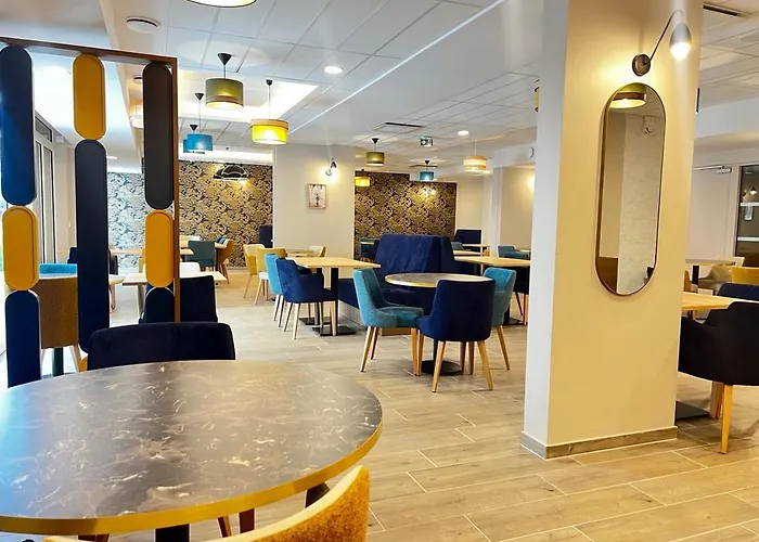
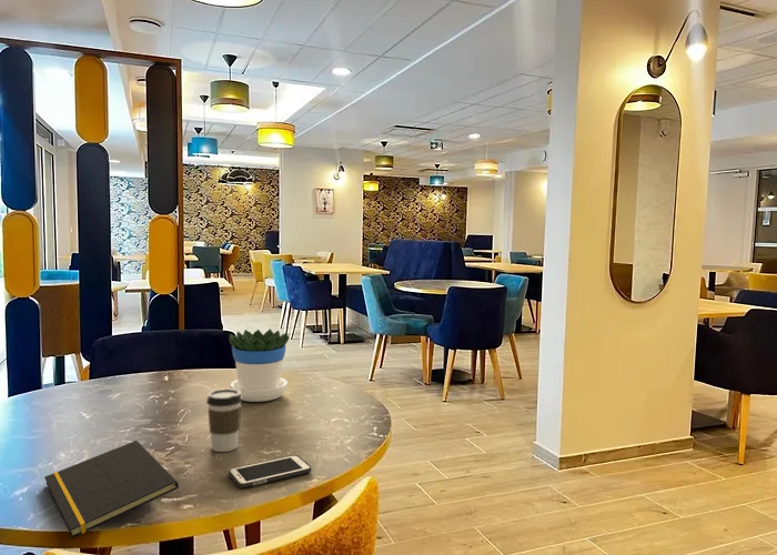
+ flowerpot [228,327,291,403]
+ coffee cup [205,387,243,453]
+ cell phone [228,454,312,488]
+ notepad [43,440,180,538]
